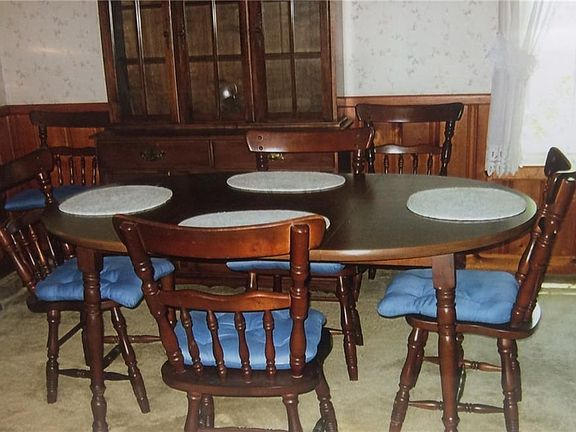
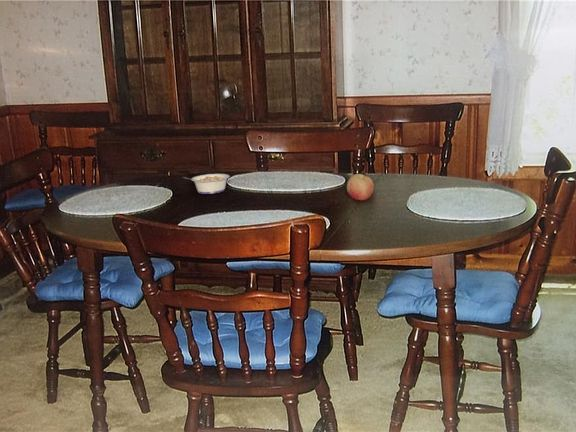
+ fruit [346,173,375,201]
+ legume [182,173,230,195]
